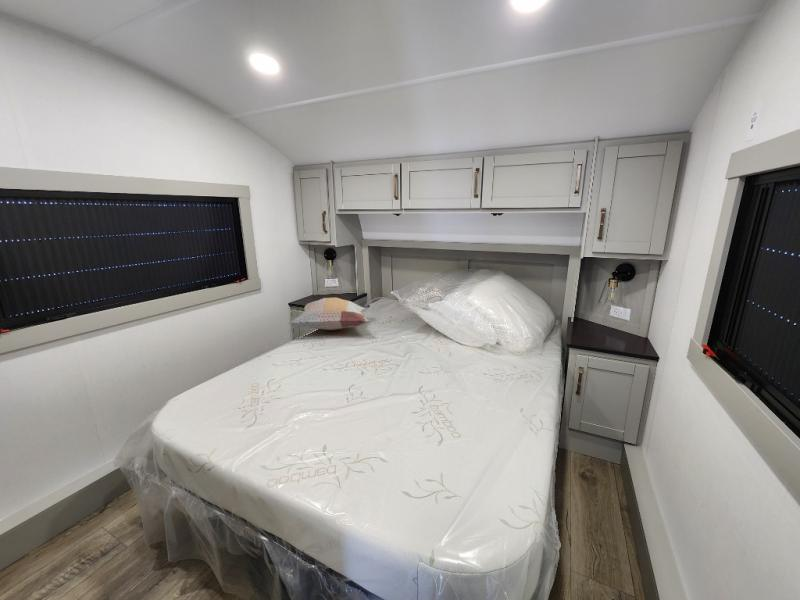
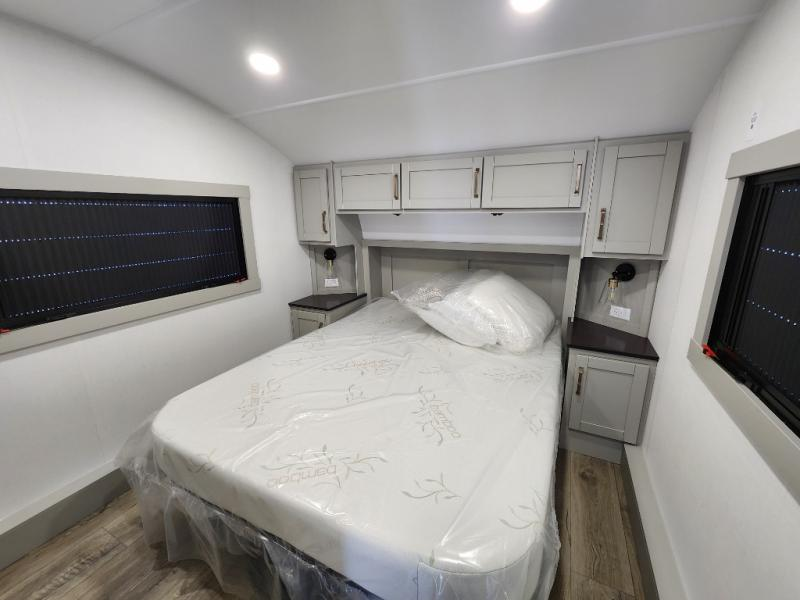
- decorative pillow [288,297,371,331]
